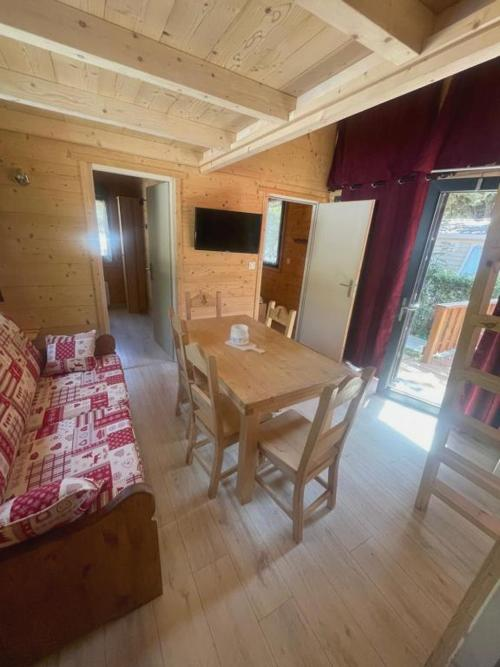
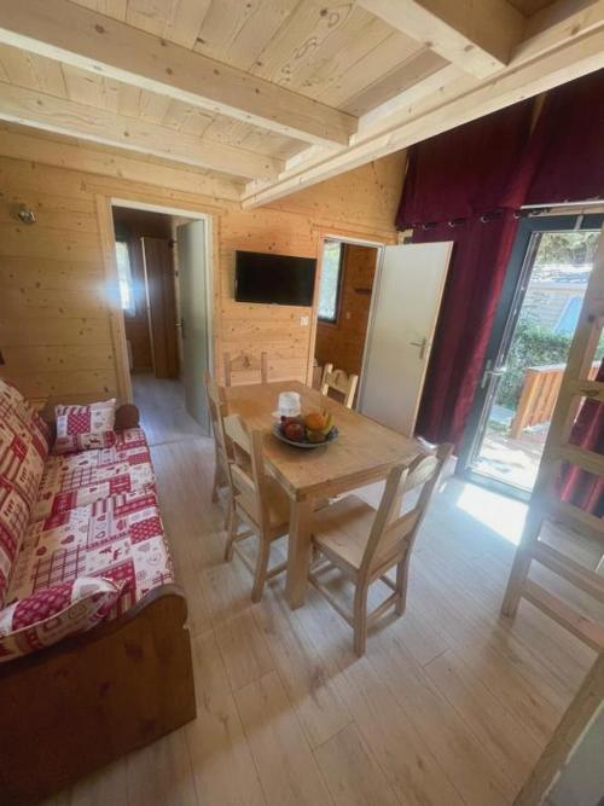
+ fruit bowl [271,408,341,448]
